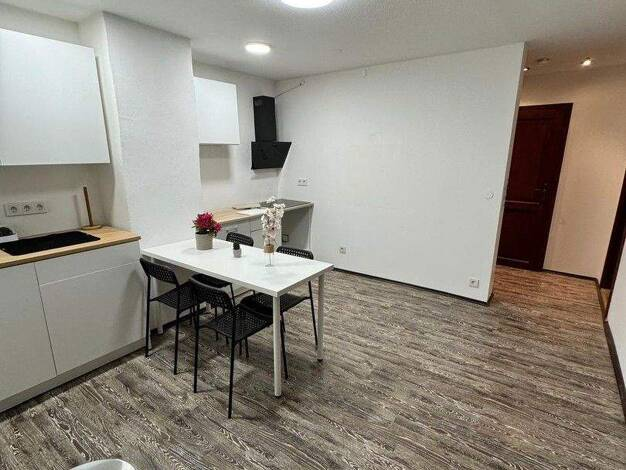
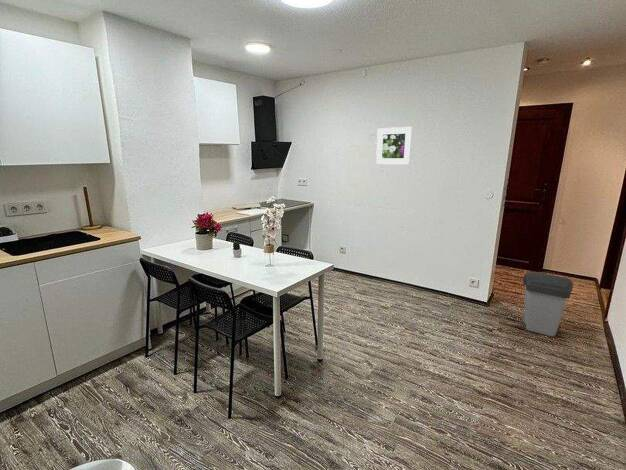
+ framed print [375,126,413,166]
+ trash can [522,271,574,337]
